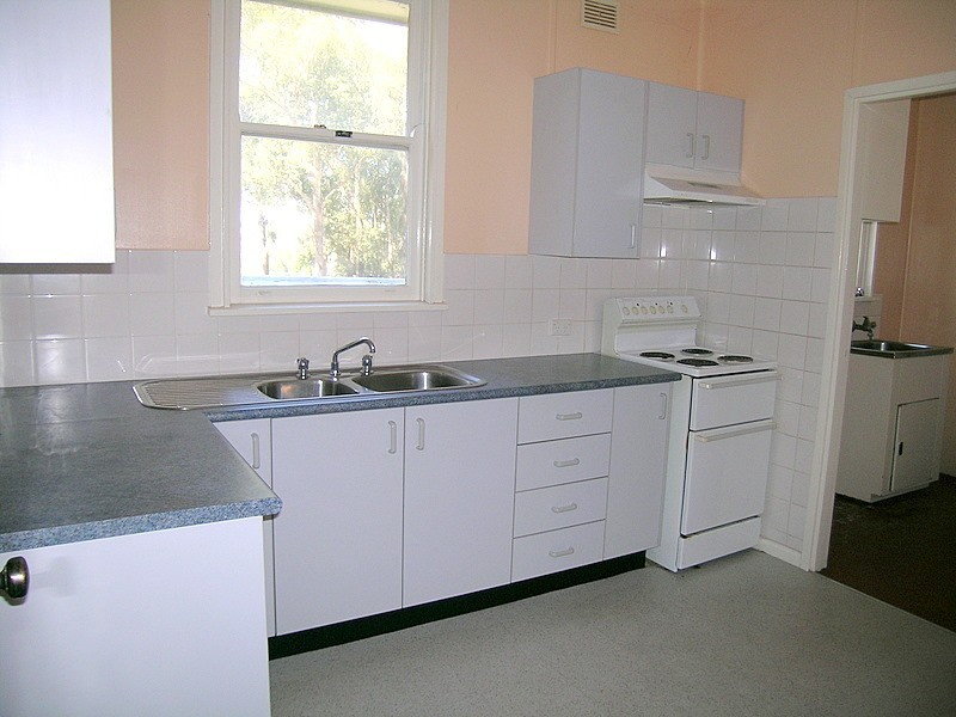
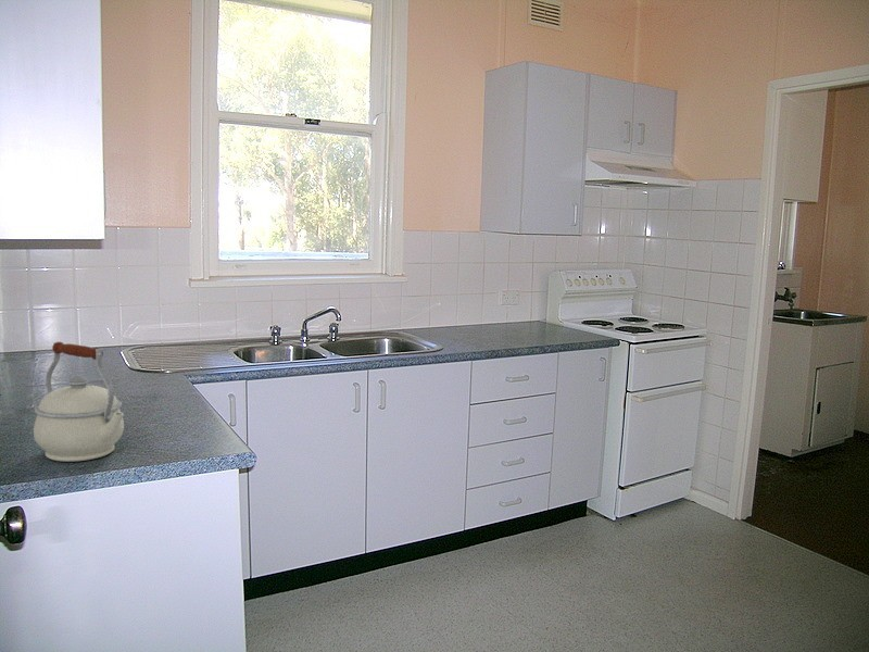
+ kettle [33,341,125,463]
